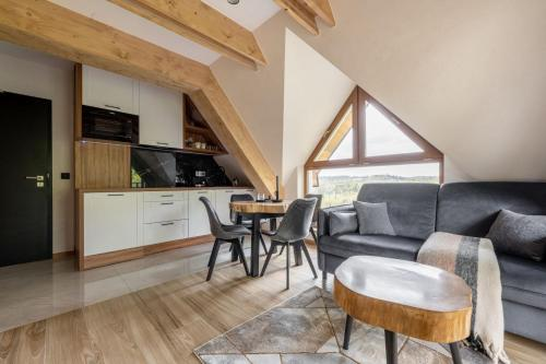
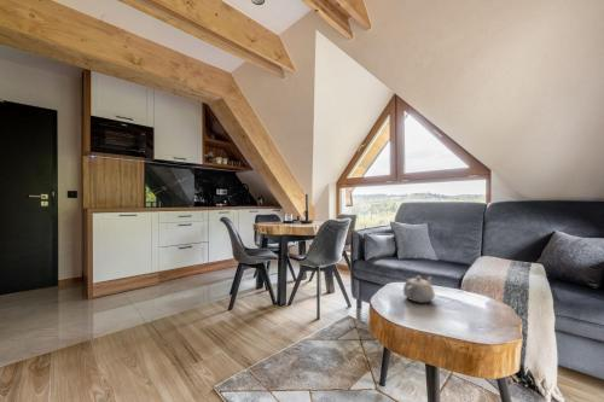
+ teapot [402,275,436,304]
